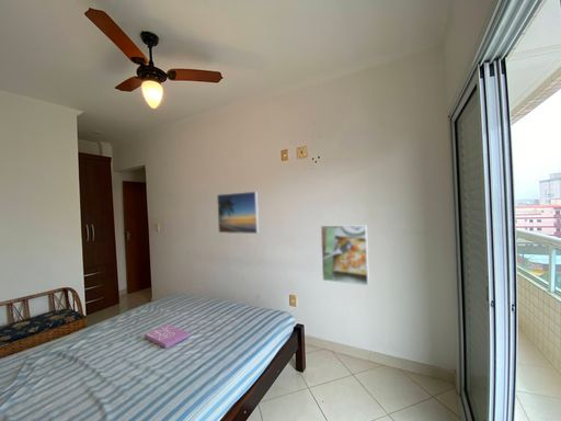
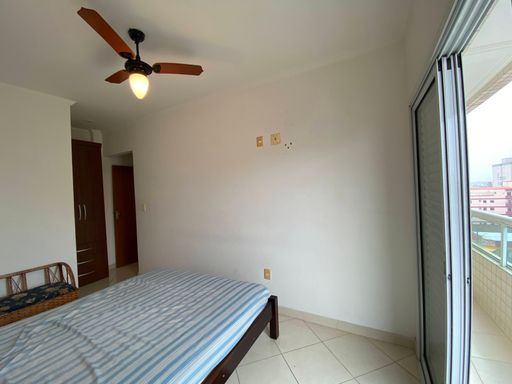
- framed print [320,225,370,286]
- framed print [216,191,260,235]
- book [144,323,191,350]
